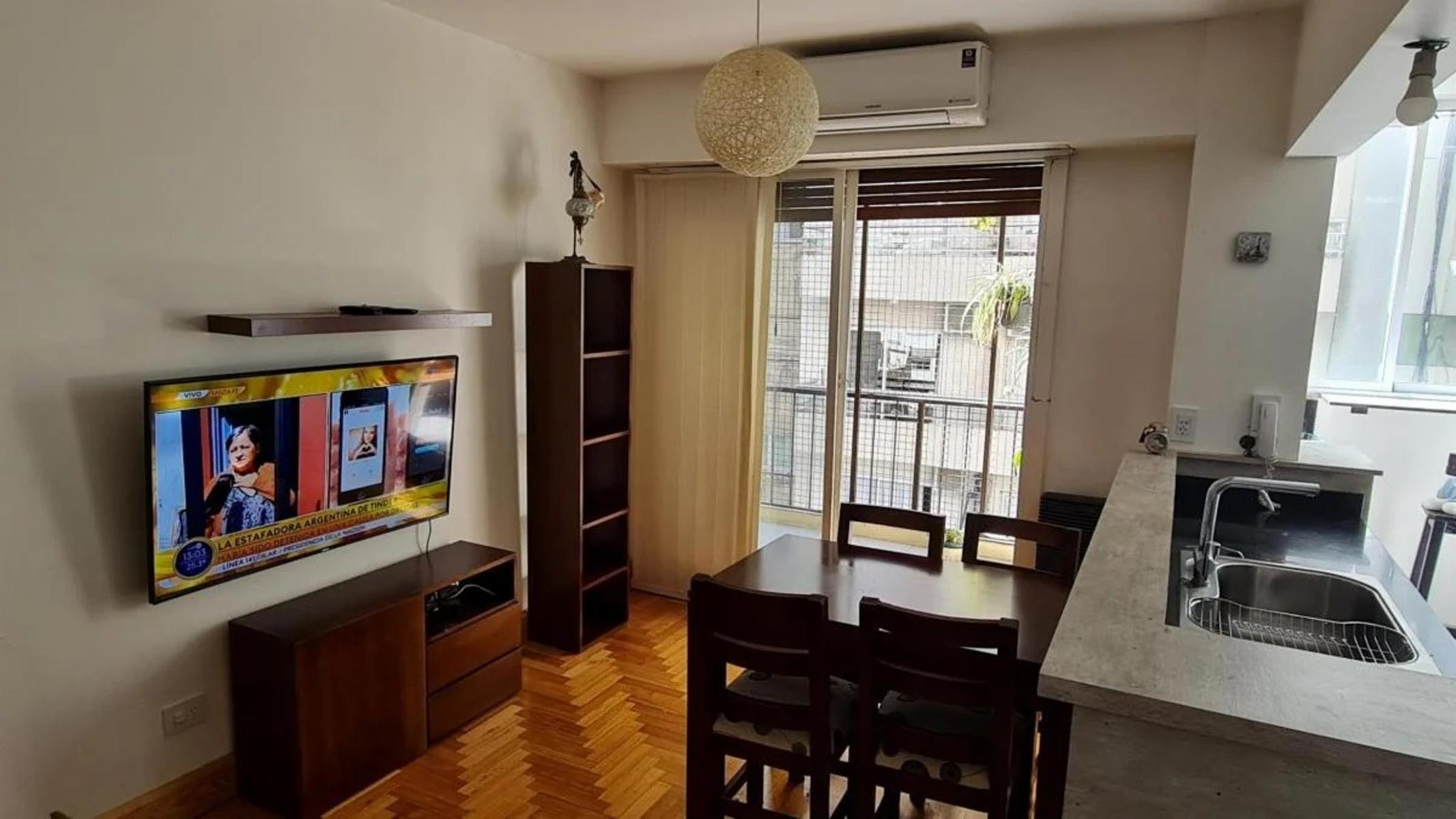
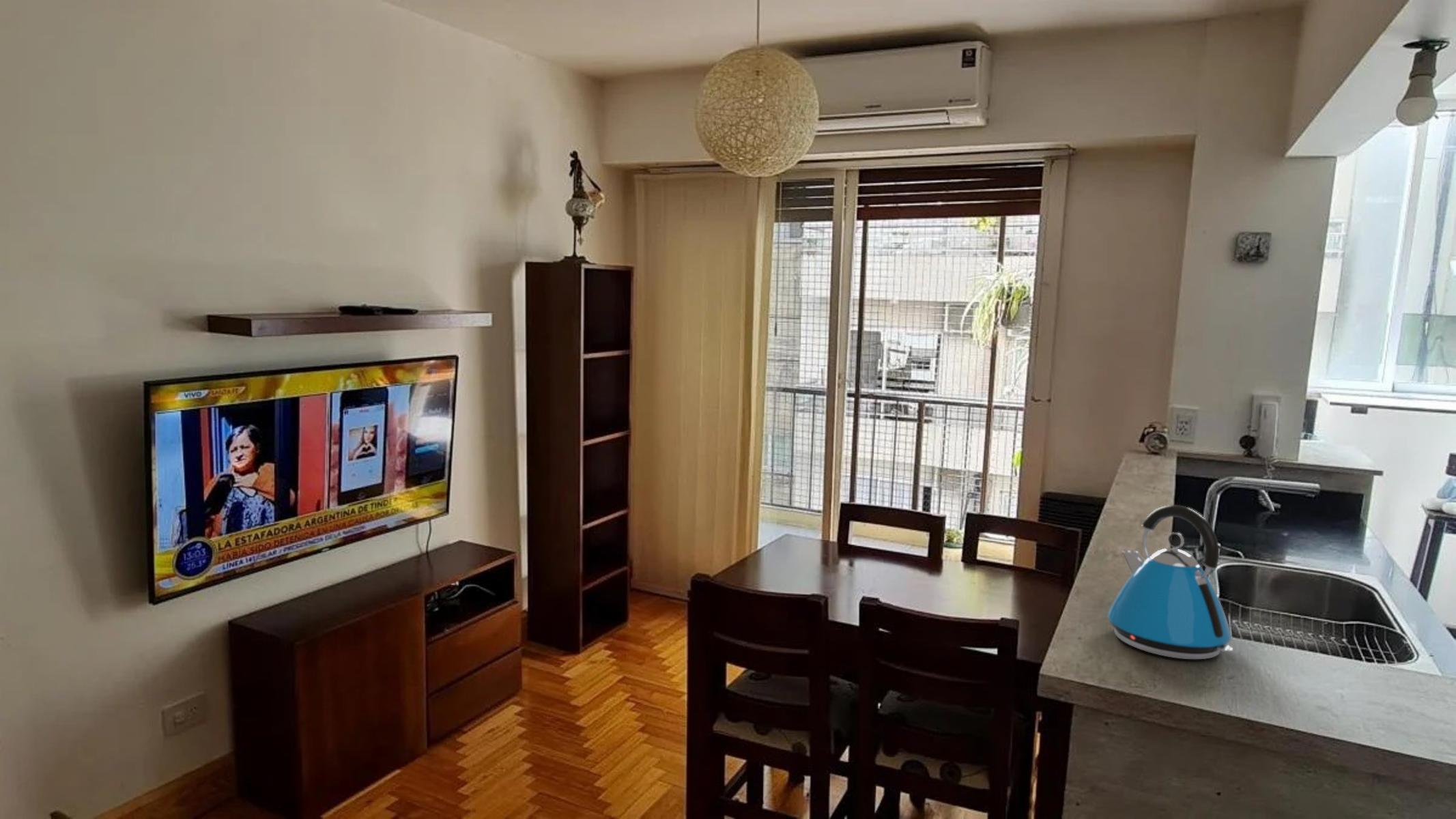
+ kettle [1107,504,1233,660]
